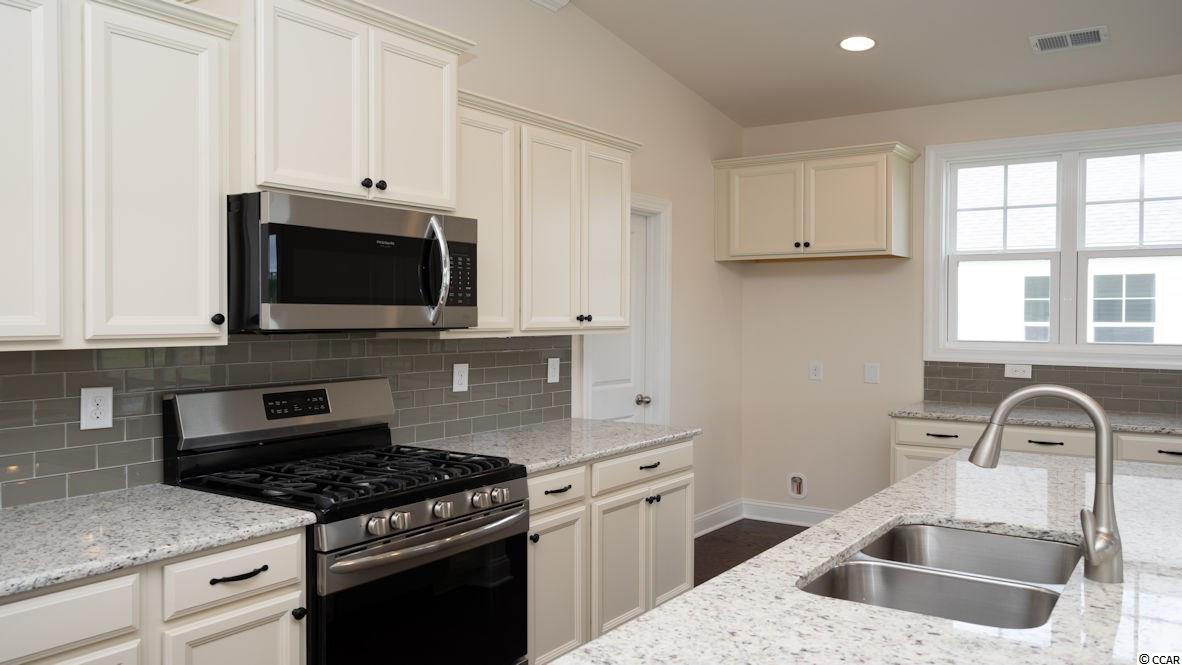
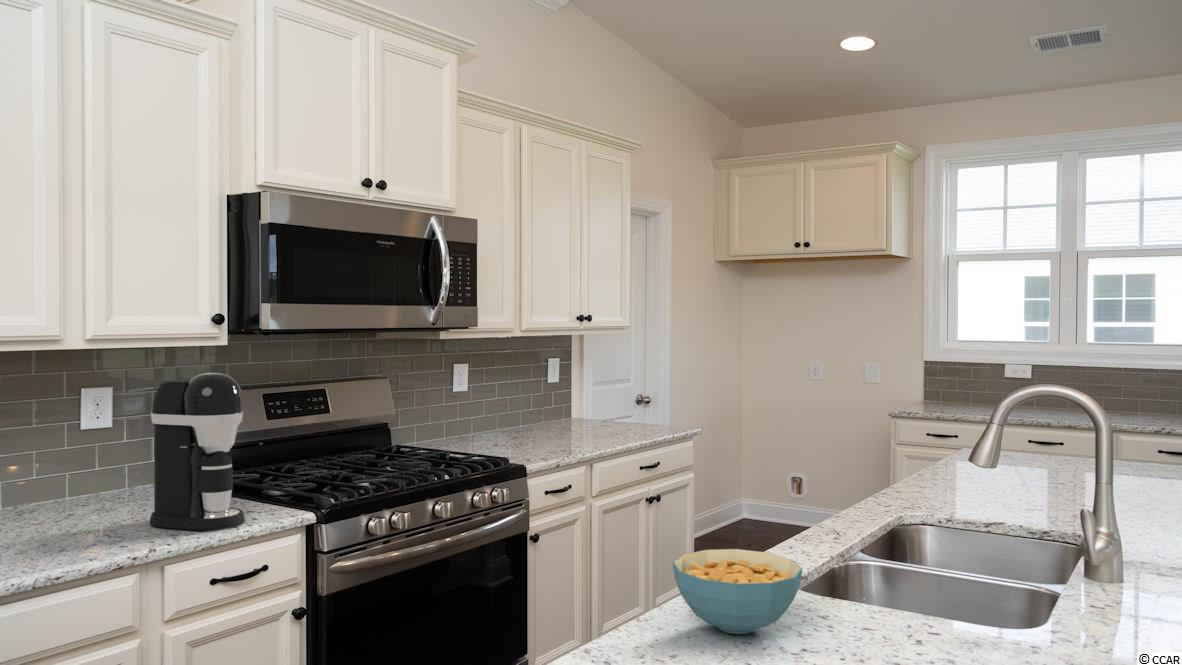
+ cereal bowl [672,548,803,635]
+ coffee maker [149,372,246,531]
